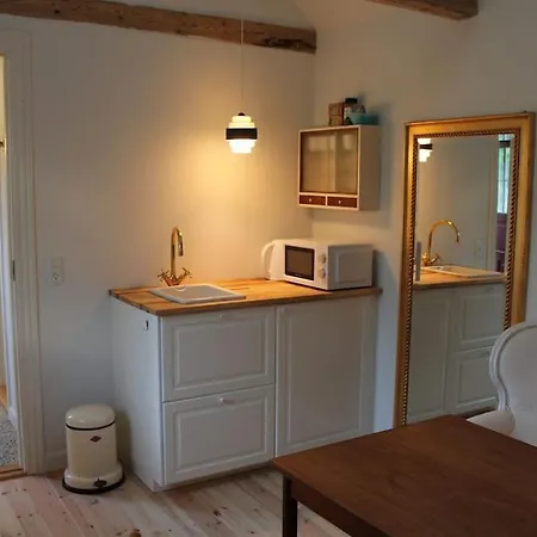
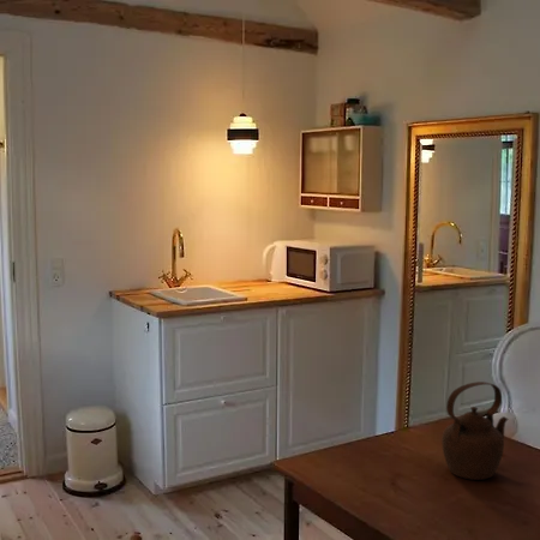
+ teapot [440,380,510,481]
